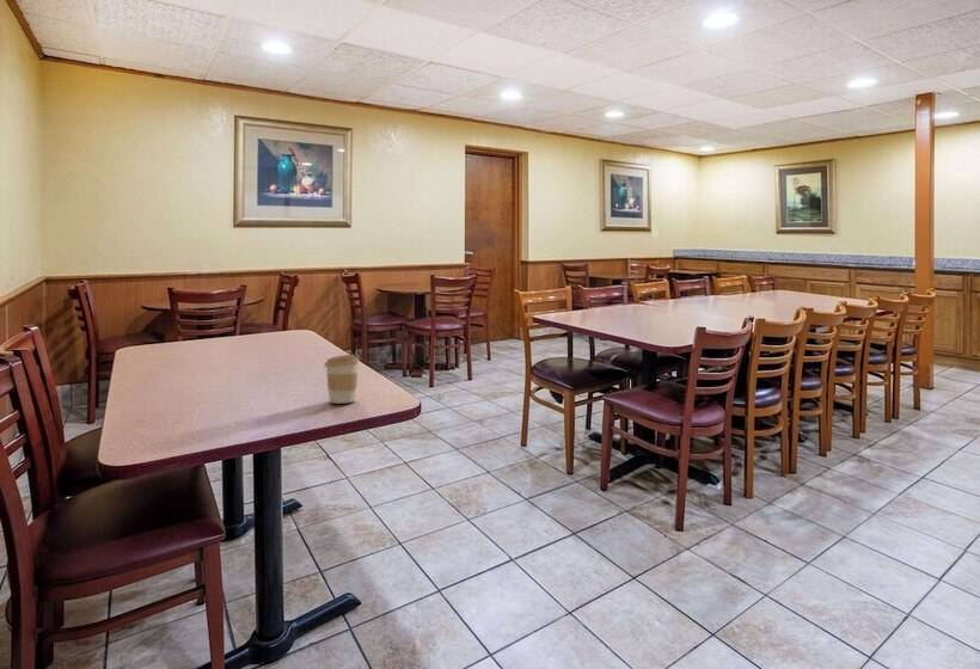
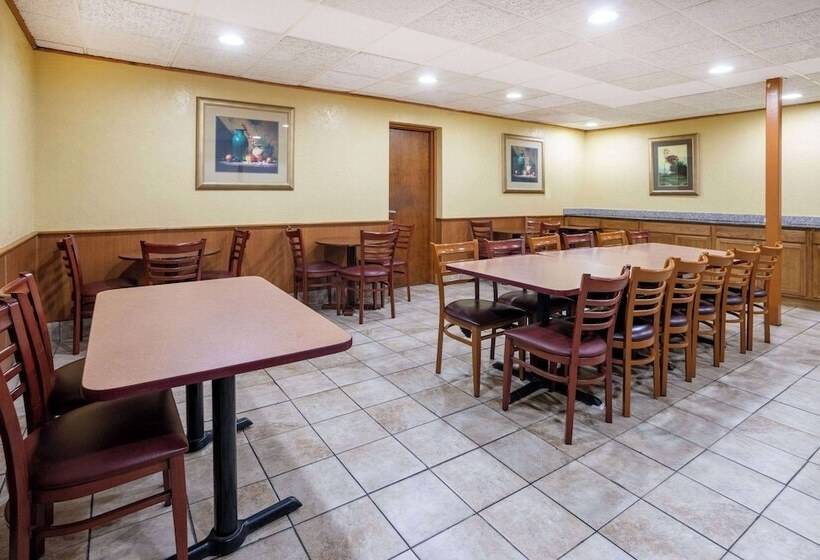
- coffee cup [324,354,360,405]
